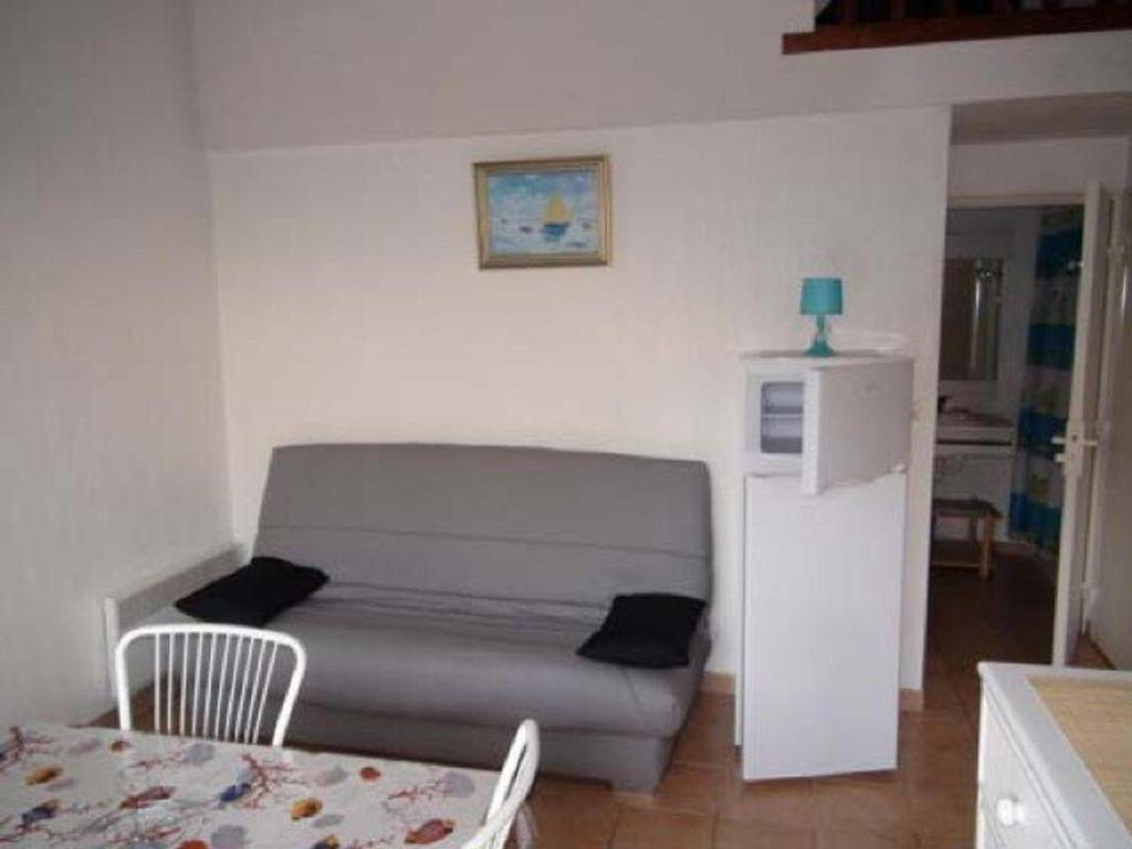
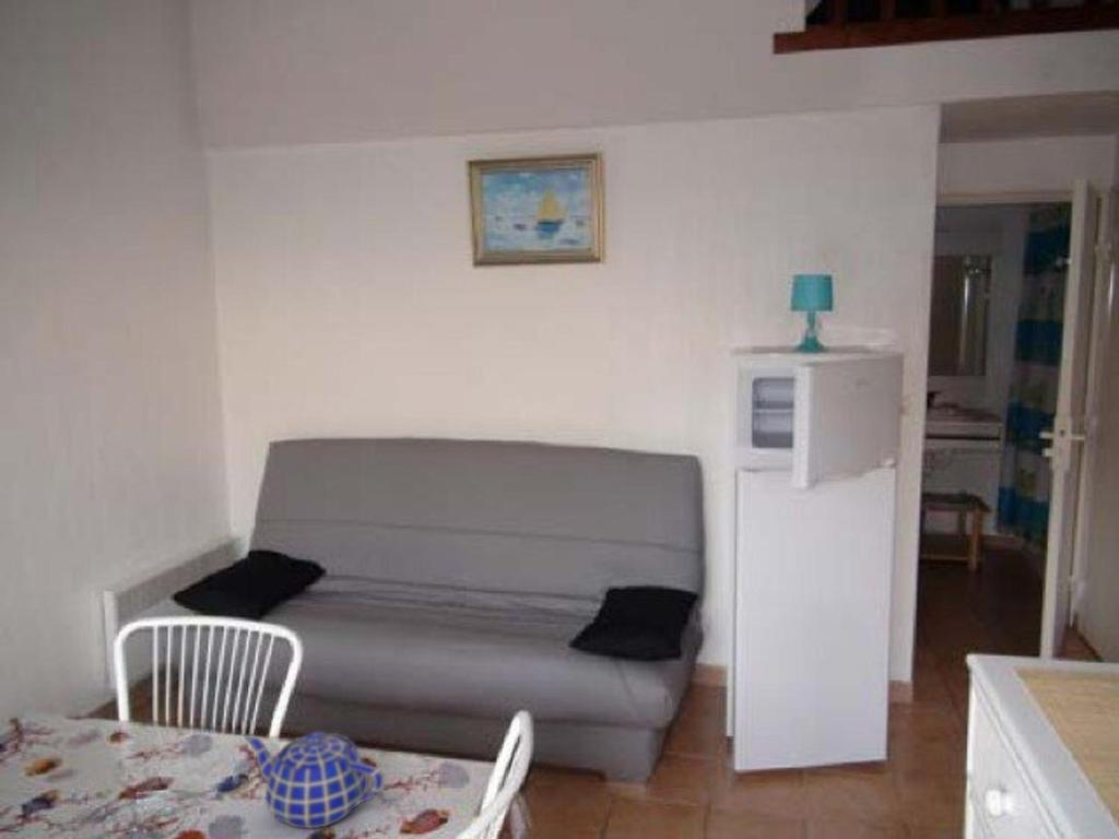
+ teapot [245,731,385,830]
